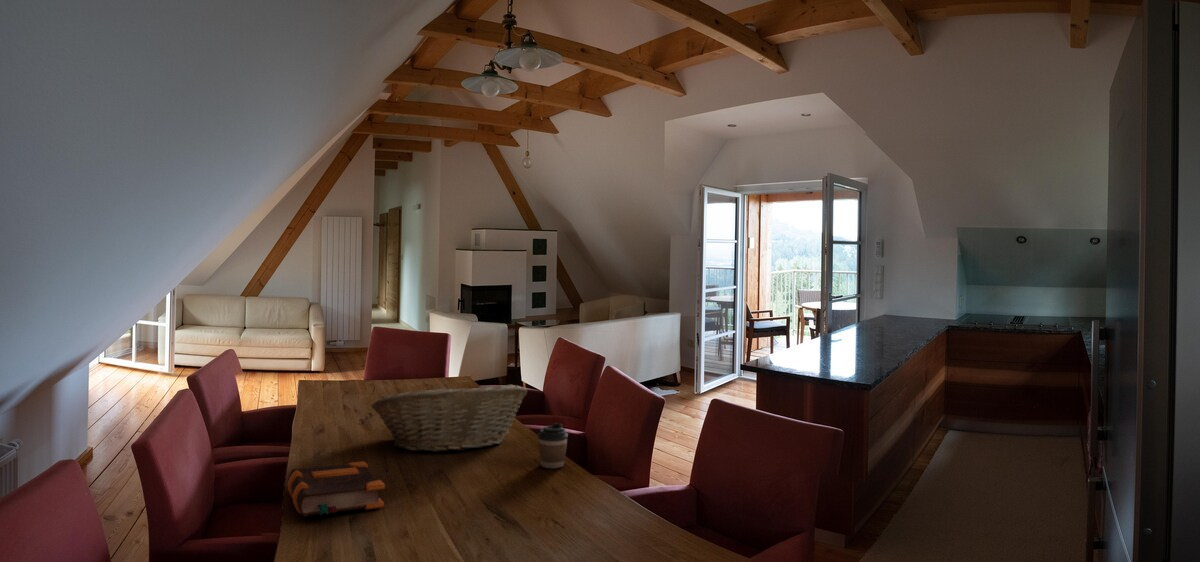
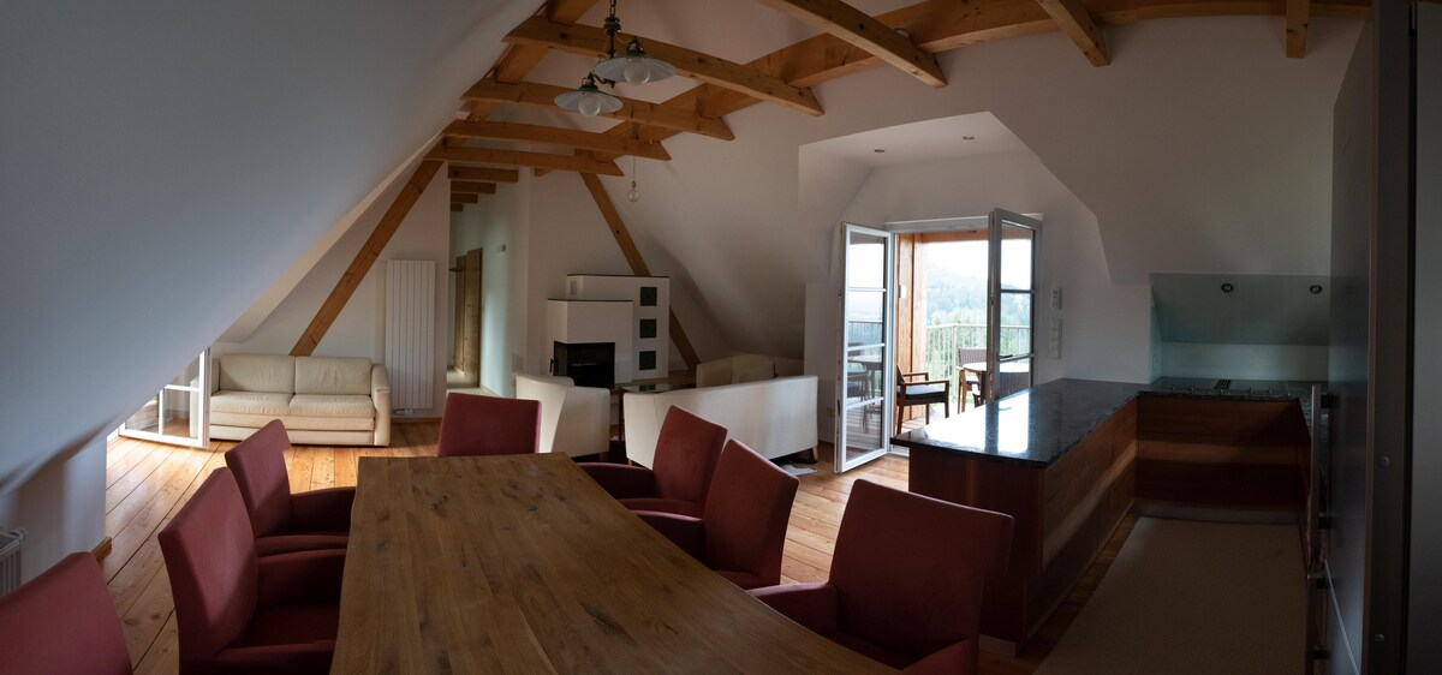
- bible [287,460,386,518]
- coffee cup [537,422,569,469]
- fruit basket [370,384,528,453]
